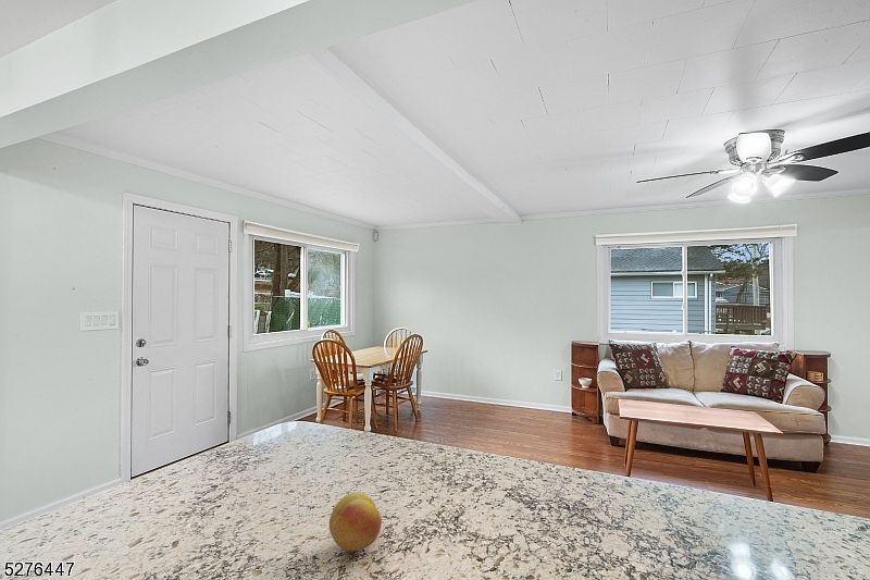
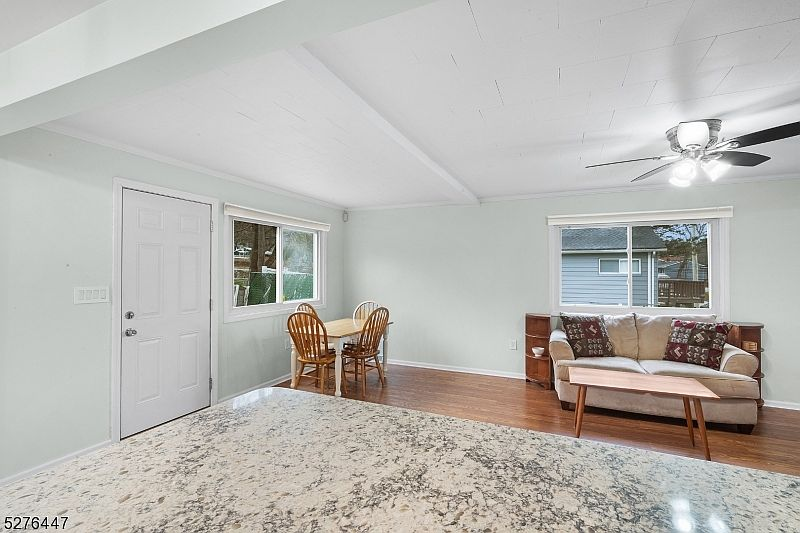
- fruit [328,491,383,553]
